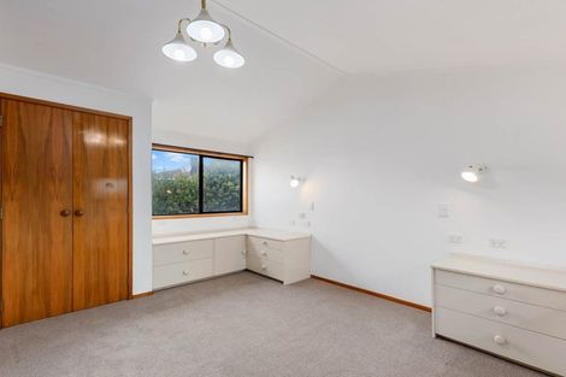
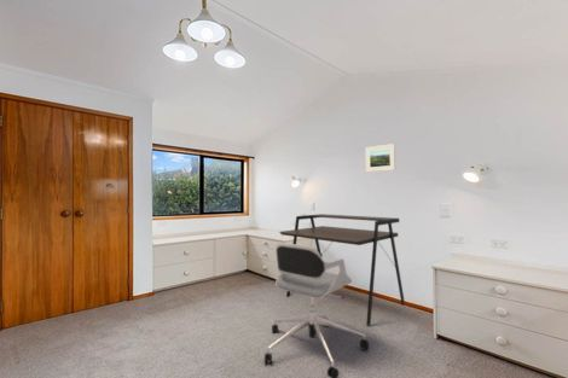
+ office chair [263,242,370,378]
+ desk [278,213,406,327]
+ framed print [365,143,396,173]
